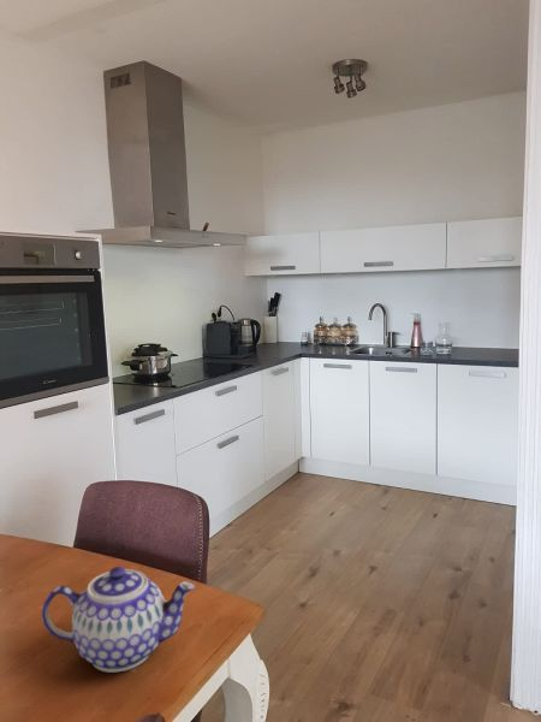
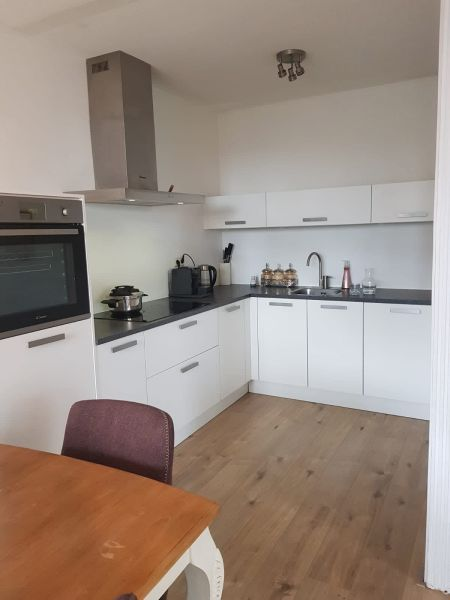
- teapot [41,566,197,674]
